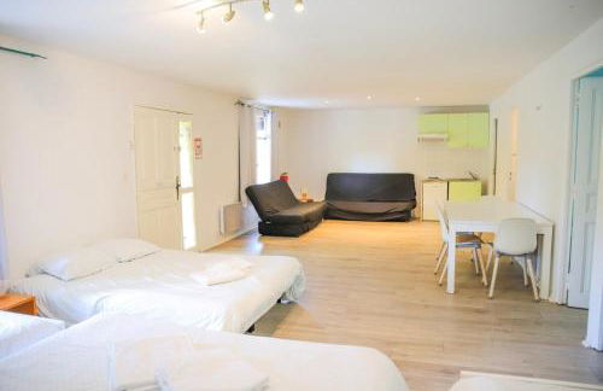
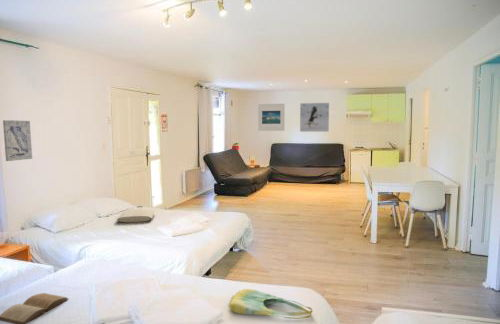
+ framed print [257,103,286,132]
+ tote bag [116,205,156,223]
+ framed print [299,102,330,133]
+ tote bag [226,288,314,320]
+ wall art [2,119,33,162]
+ book [0,292,70,324]
